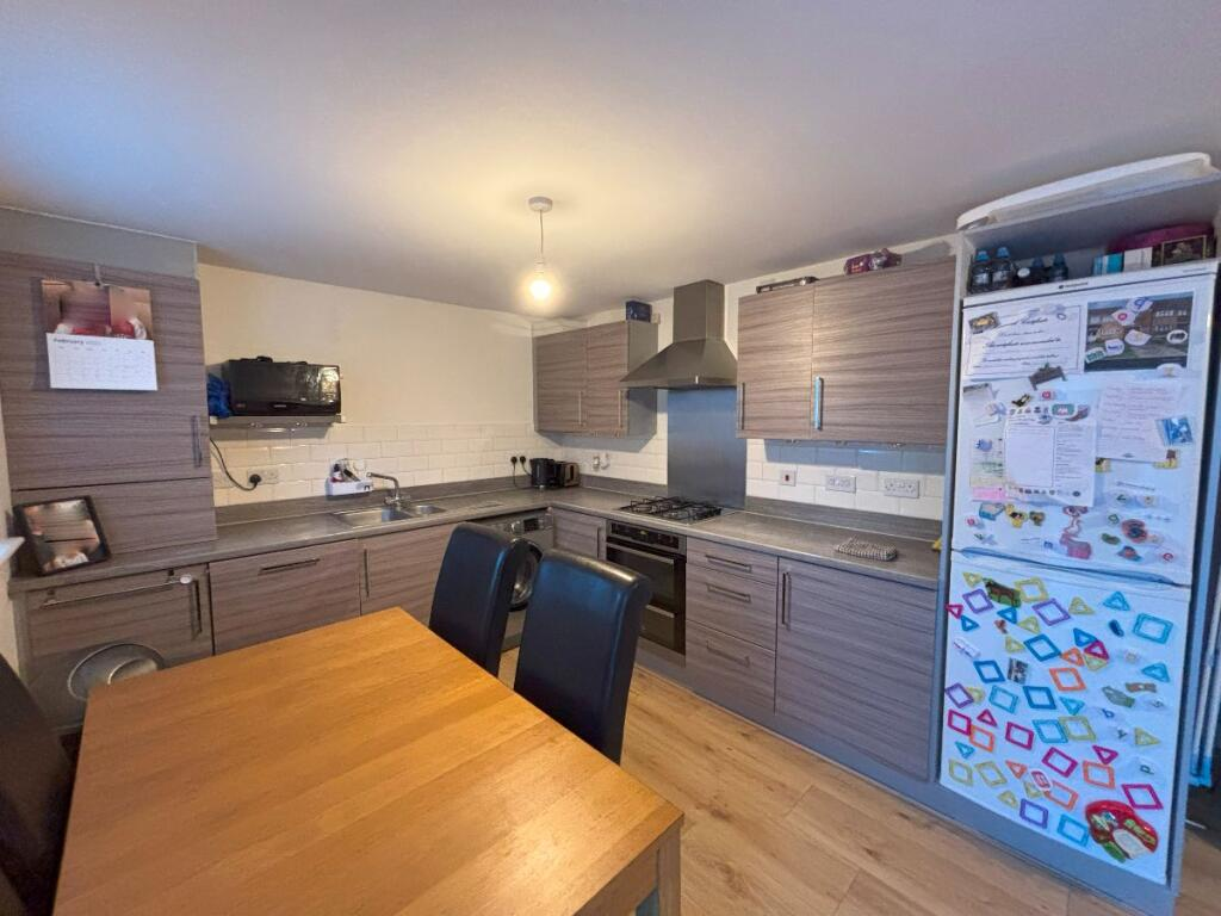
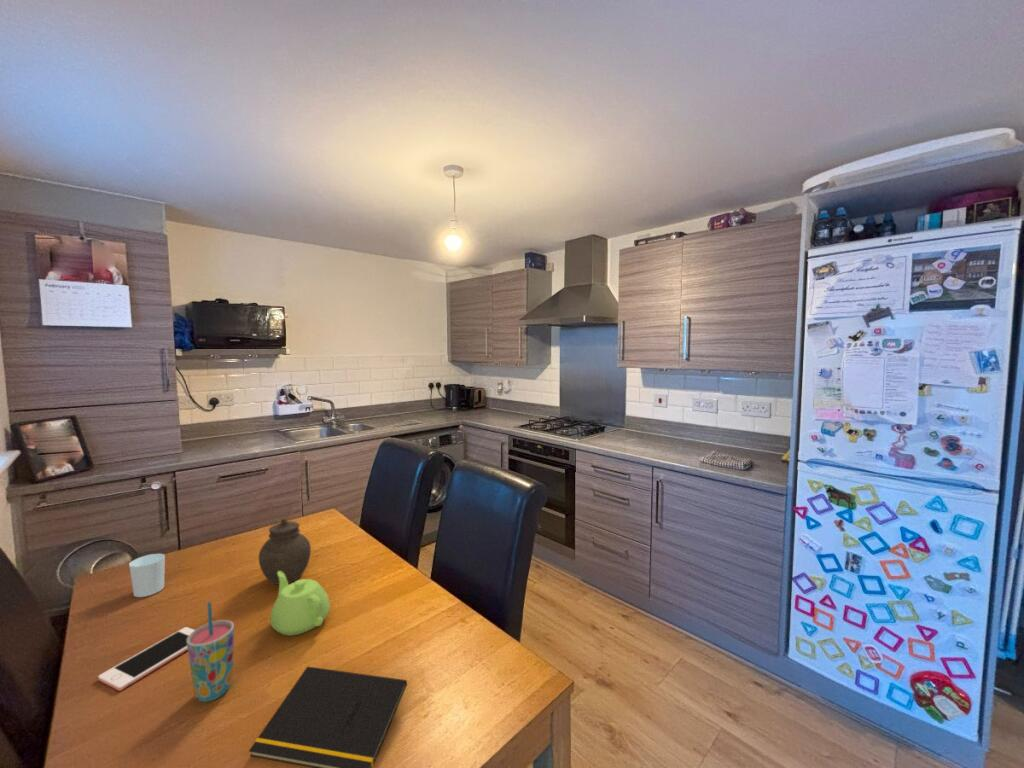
+ cup [187,601,235,703]
+ cell phone [97,626,195,691]
+ cup [128,553,166,598]
+ teapot [269,571,331,637]
+ notepad [248,666,408,768]
+ jar [258,518,312,586]
